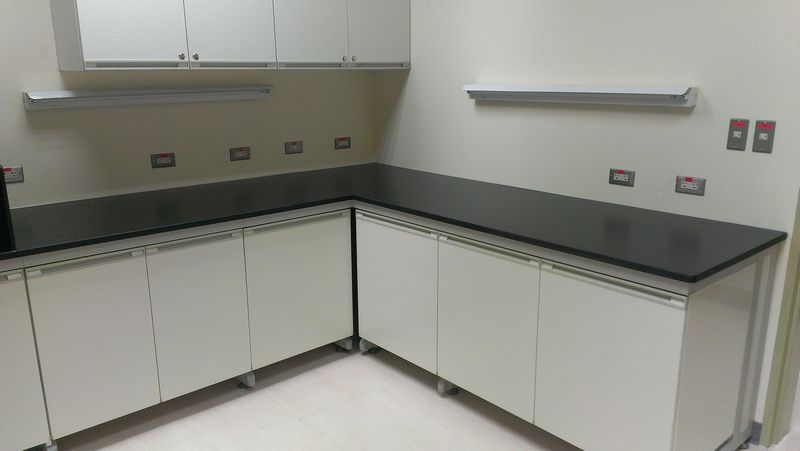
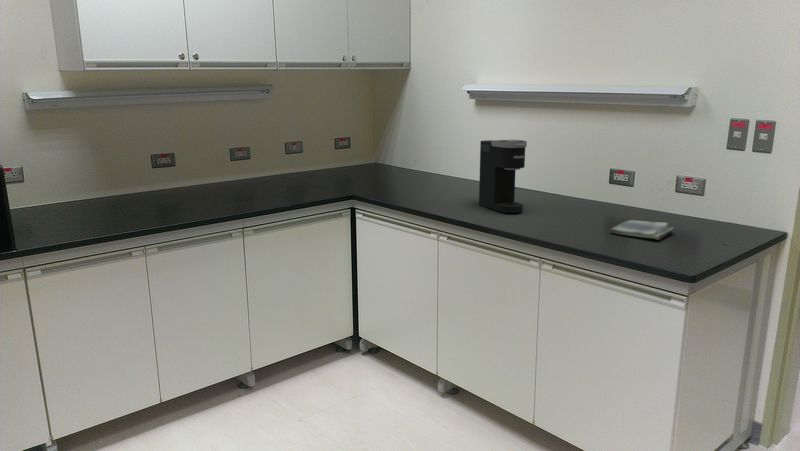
+ dish towel [609,219,675,241]
+ coffee maker [478,139,528,214]
